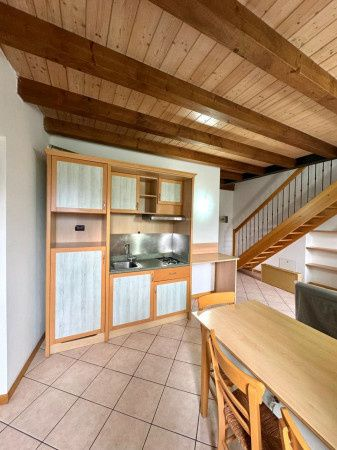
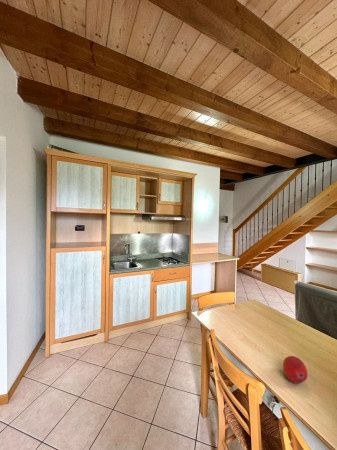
+ fruit [282,355,309,384]
